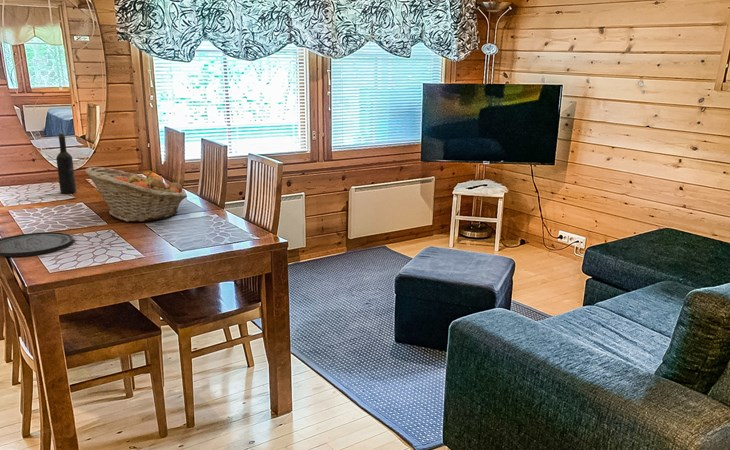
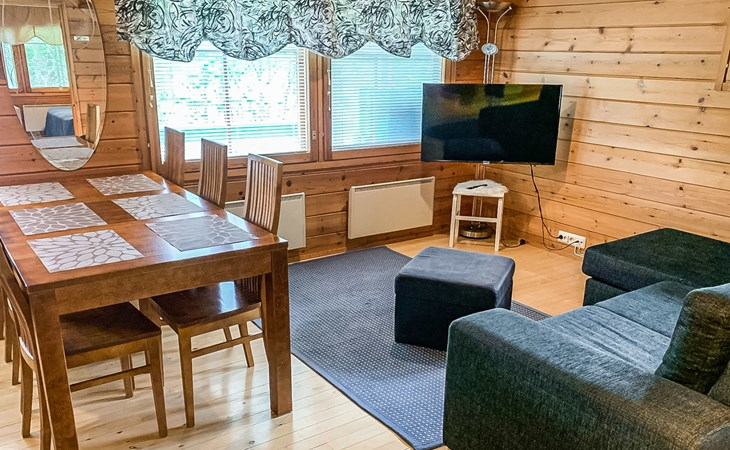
- fruit basket [84,166,188,223]
- wine bottle [55,132,77,194]
- plate [0,231,74,257]
